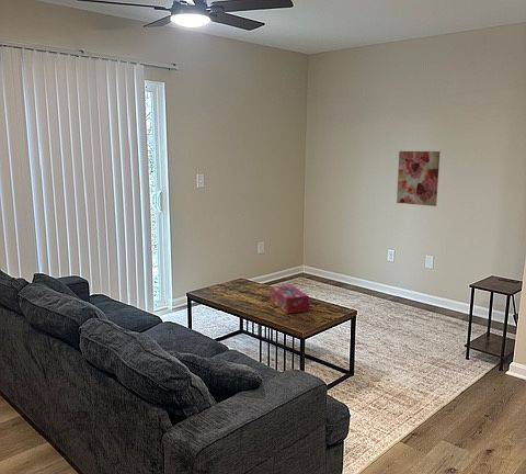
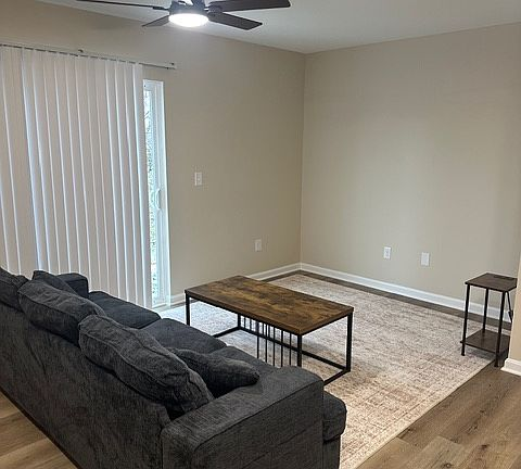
- wall art [396,150,441,207]
- tissue box [270,284,310,315]
